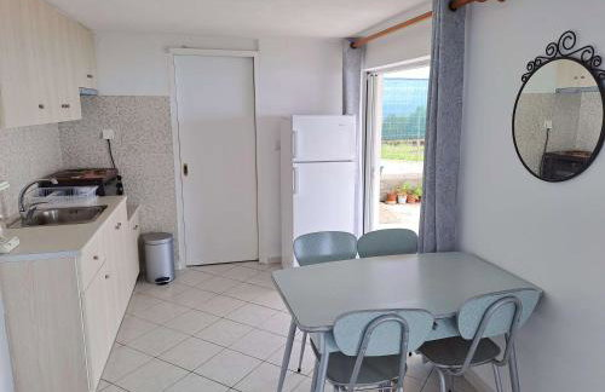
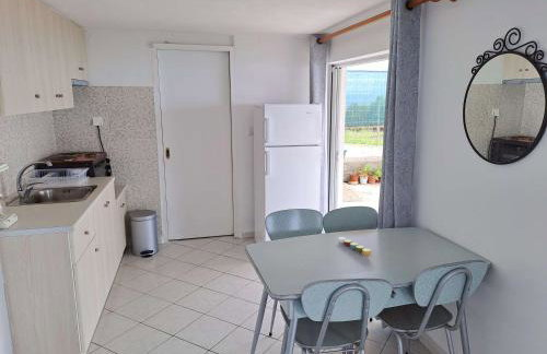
+ bowl [337,236,372,257]
